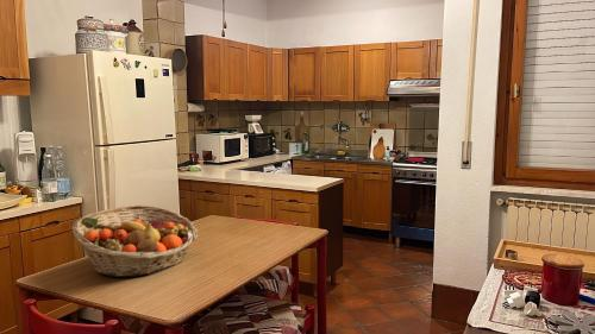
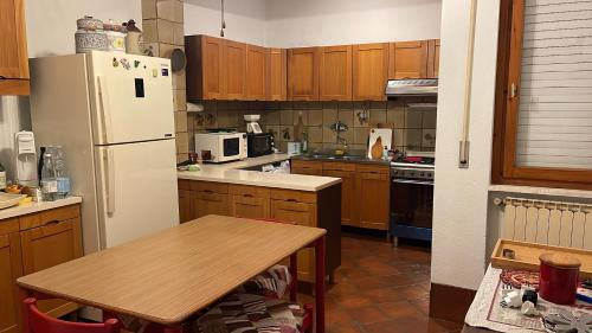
- fruit basket [71,204,199,278]
